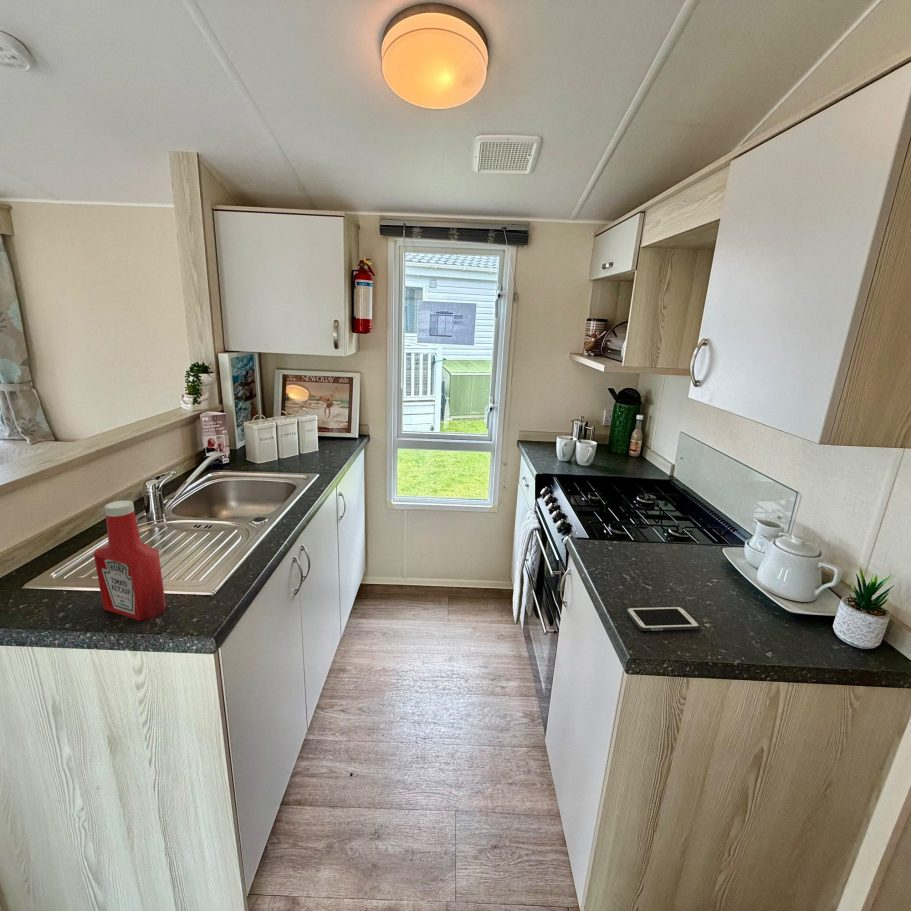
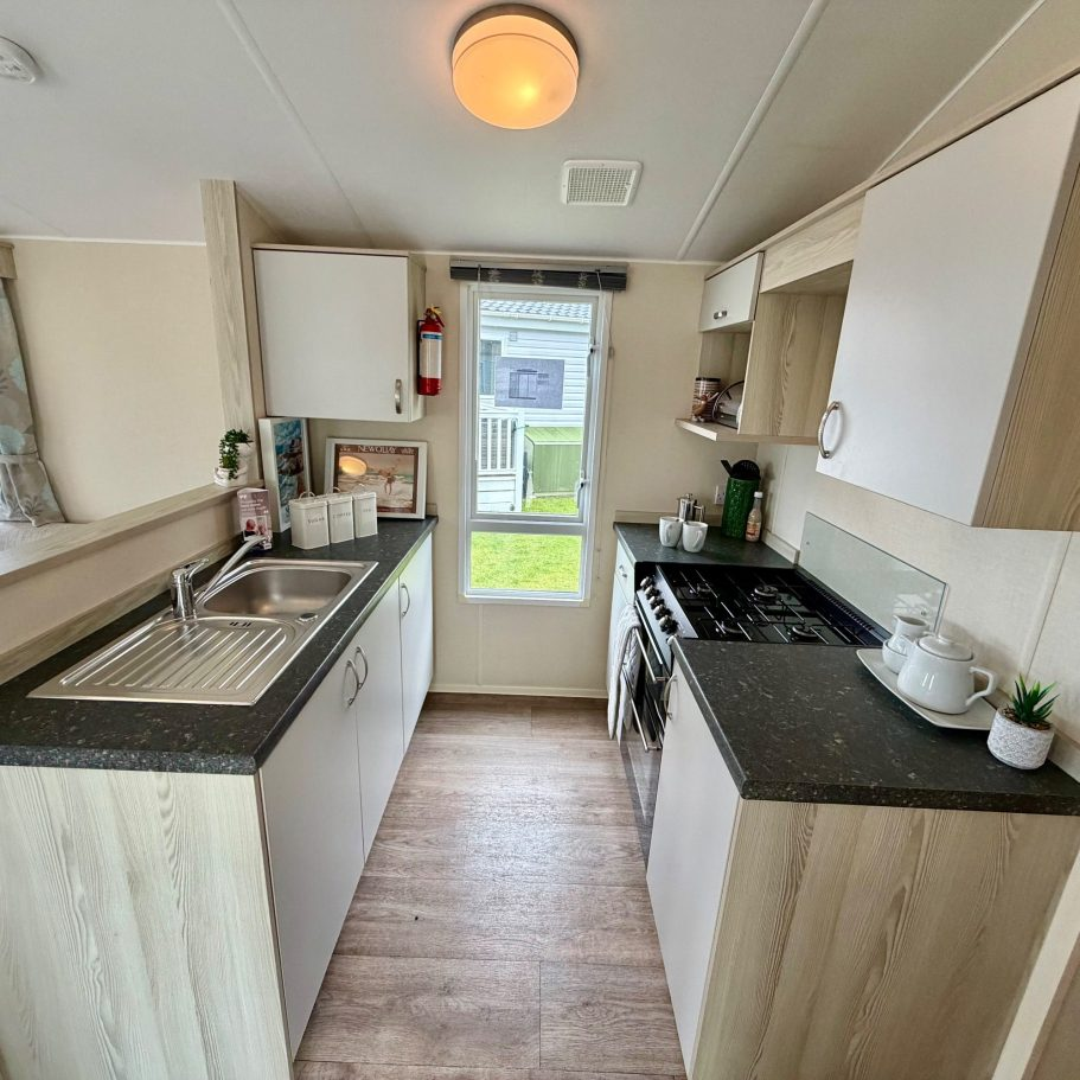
- cell phone [625,605,701,632]
- soap bottle [93,500,167,622]
